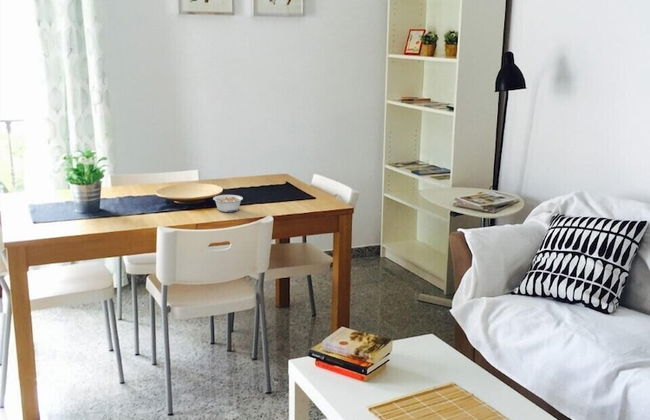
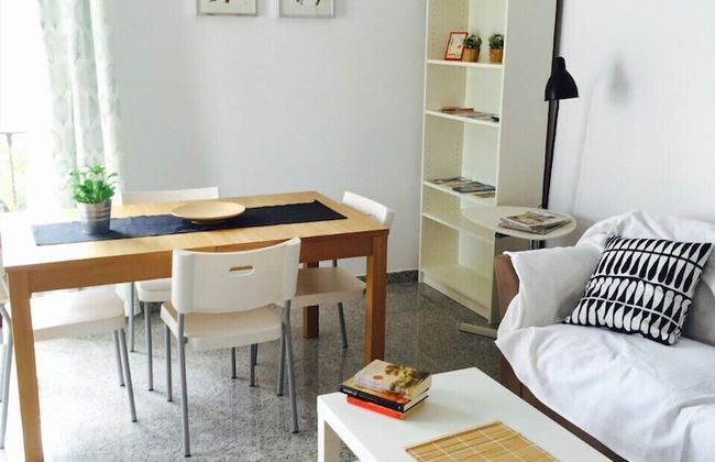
- legume [212,194,244,213]
